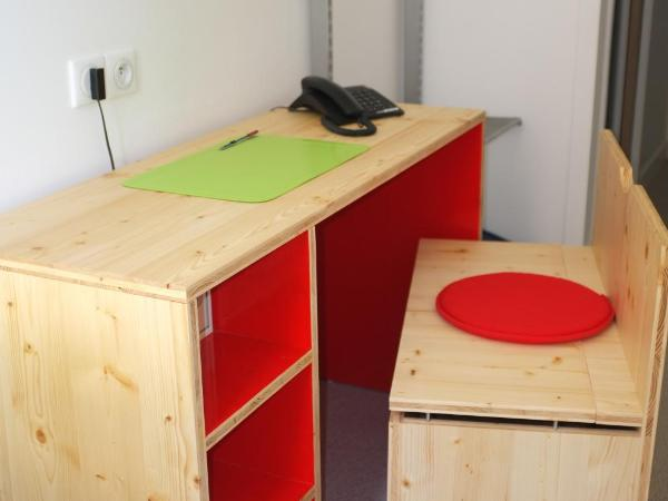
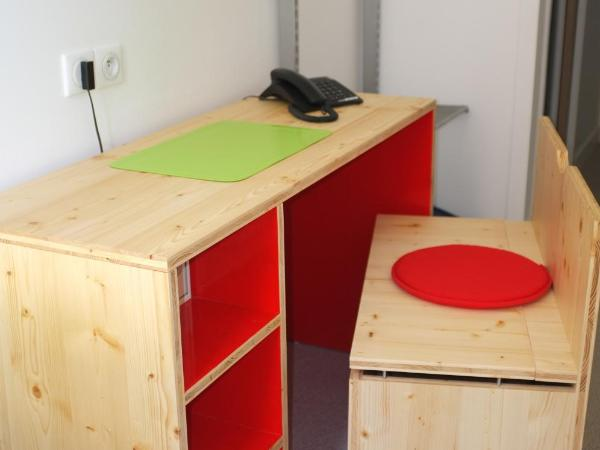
- pen [219,129,259,149]
